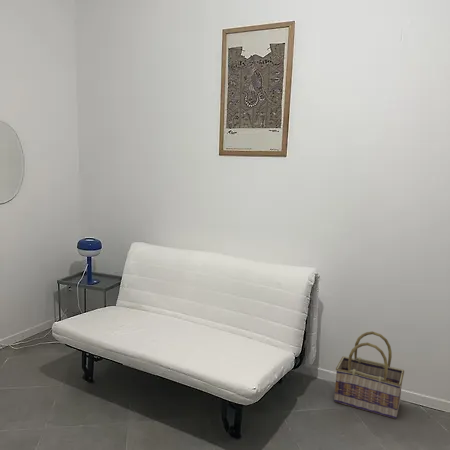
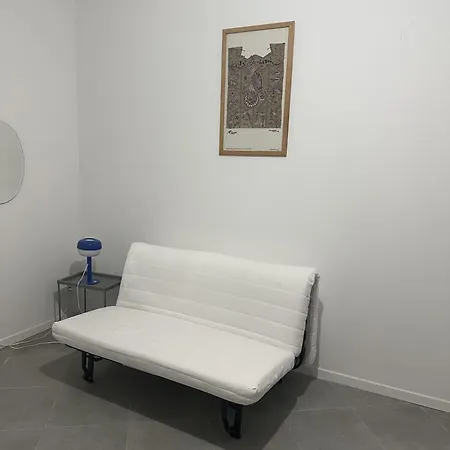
- basket [333,330,405,420]
